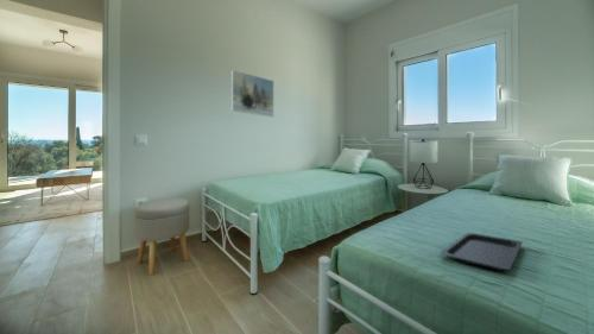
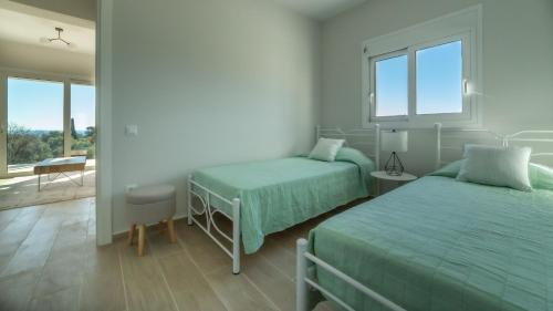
- serving tray [440,232,524,272]
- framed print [230,69,274,118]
